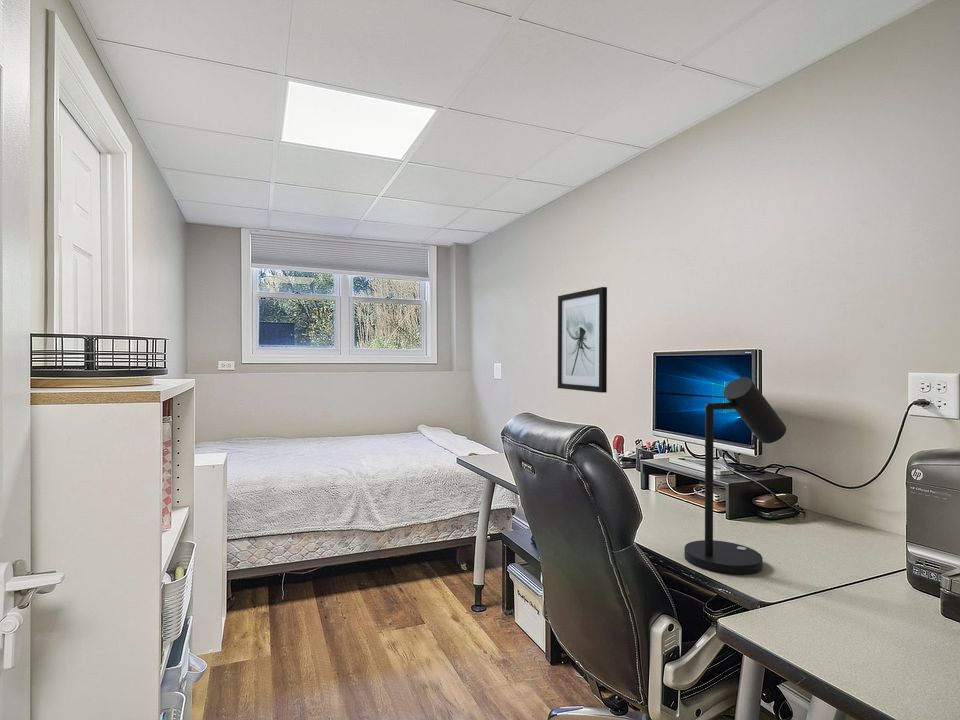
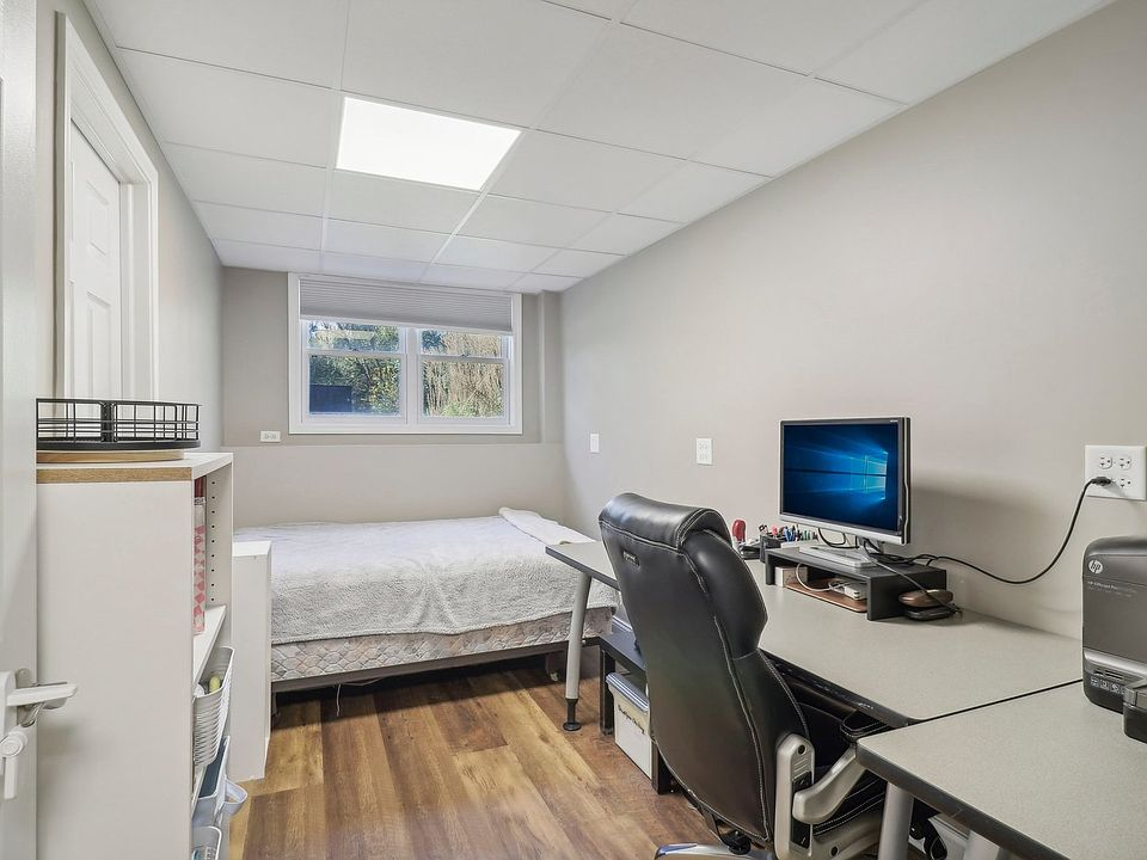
- wall art [557,286,608,394]
- desk lamp [683,376,787,576]
